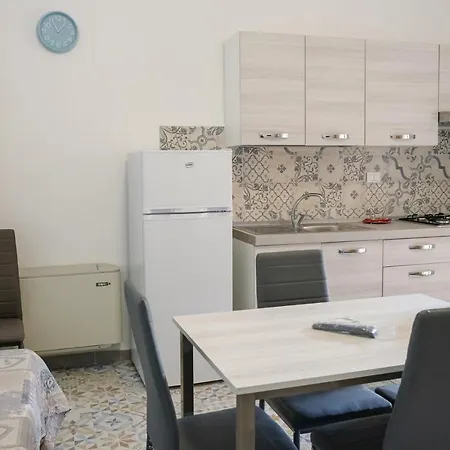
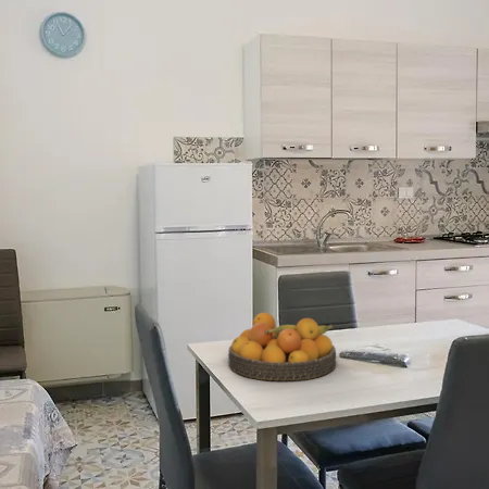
+ fruit bowl [227,312,337,381]
